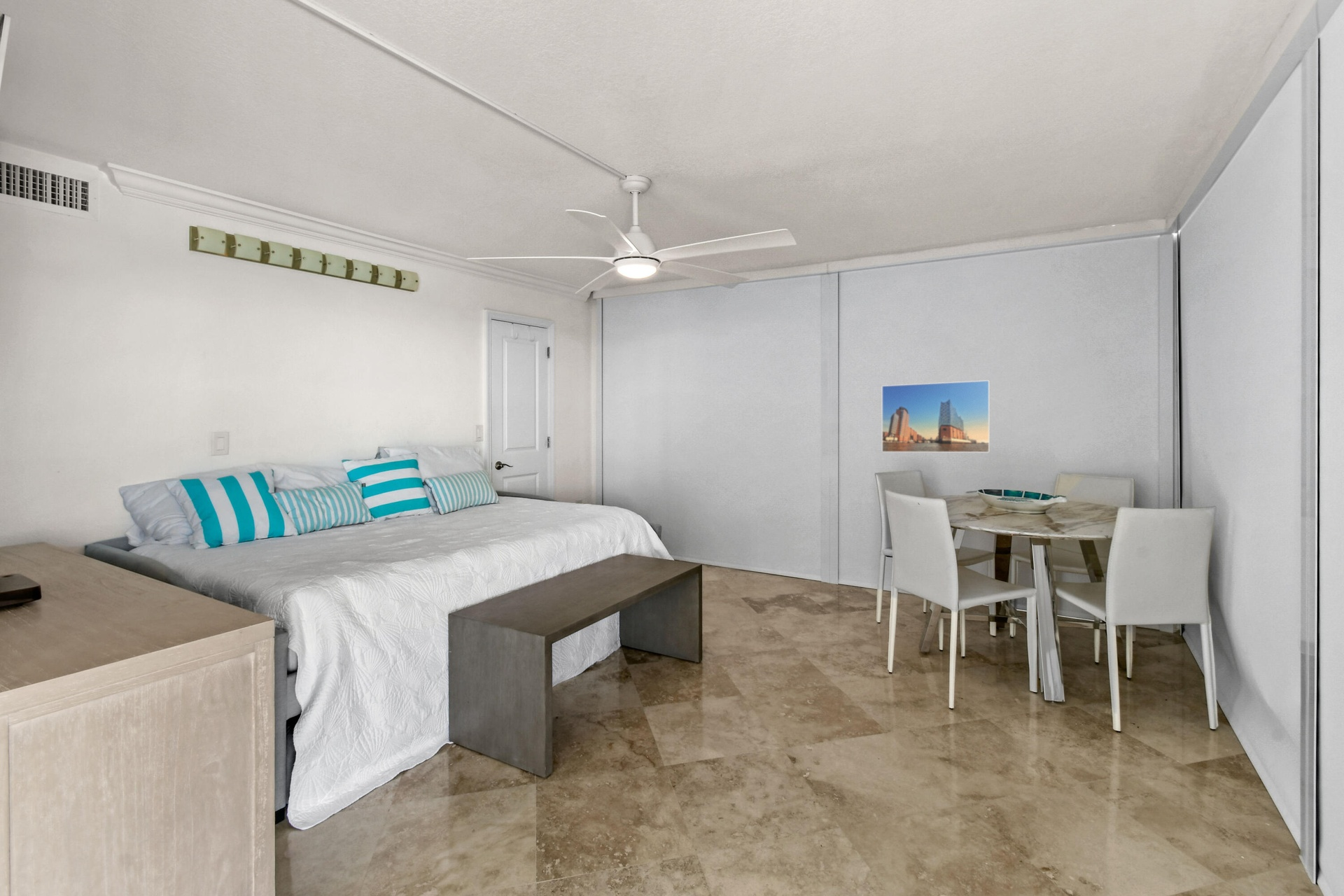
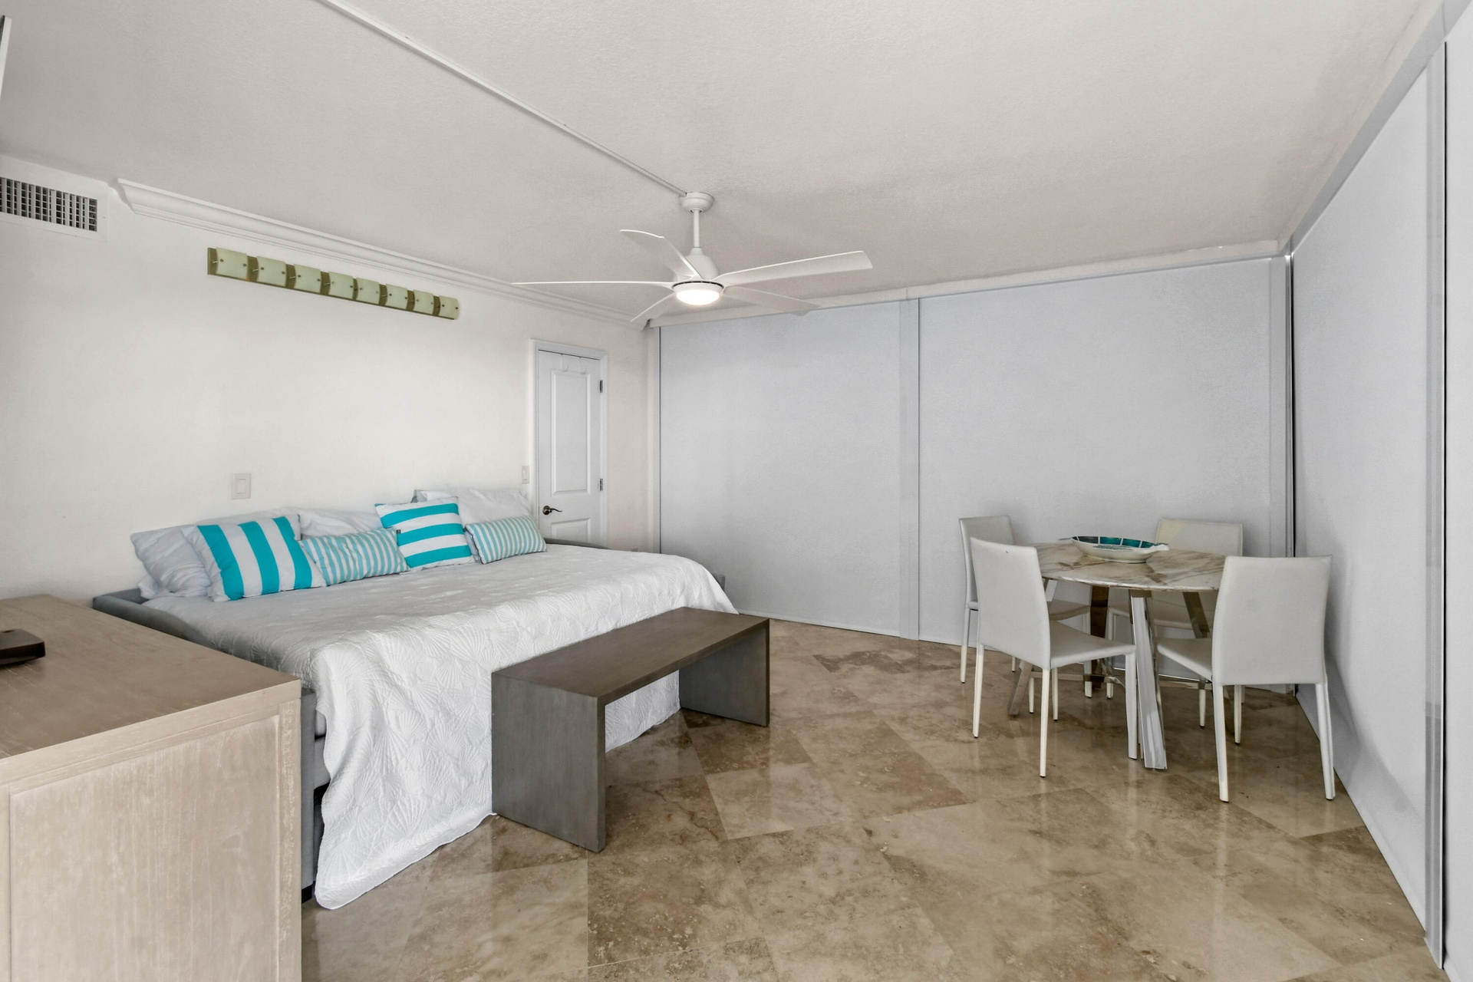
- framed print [881,379,991,453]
